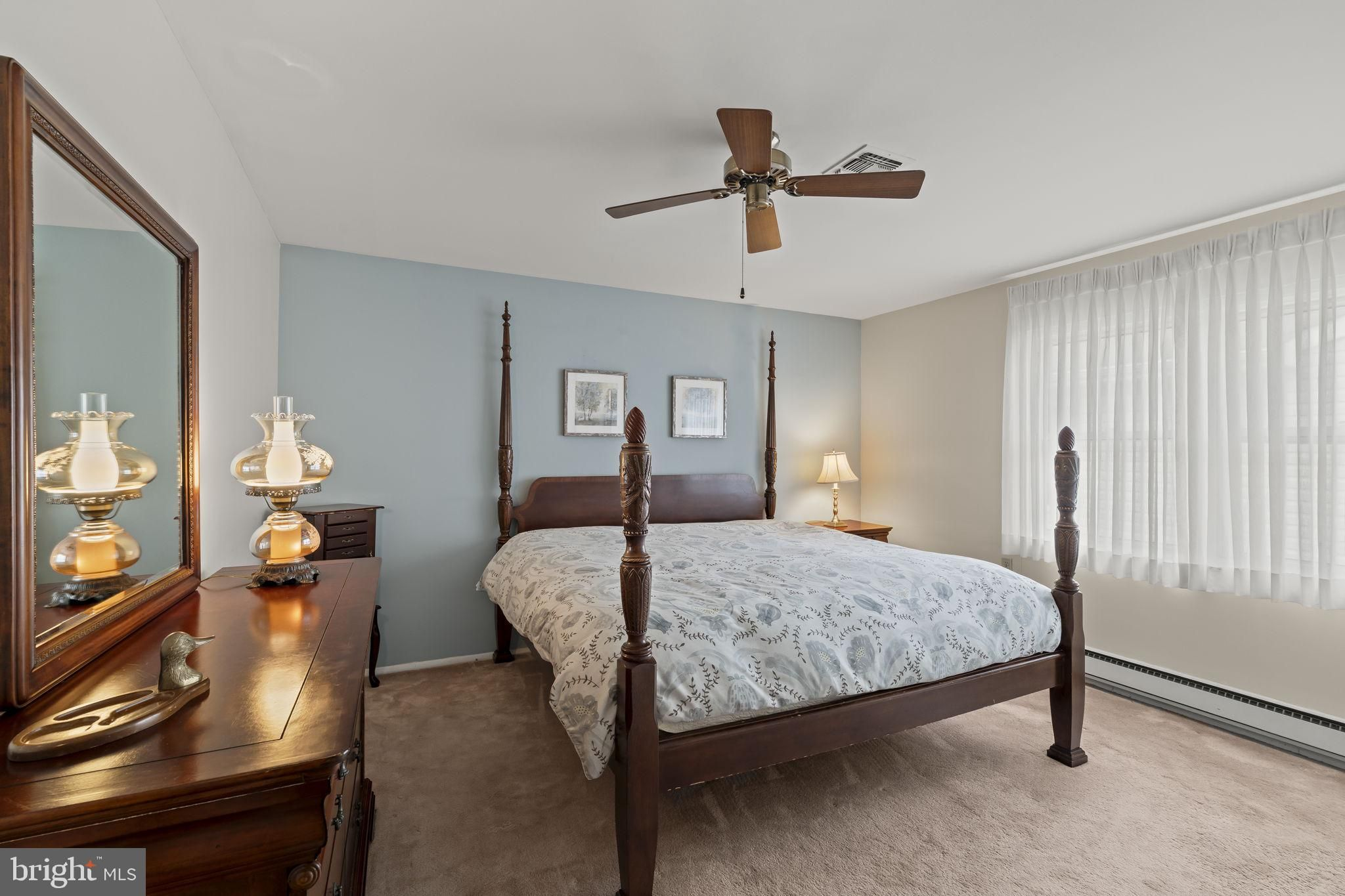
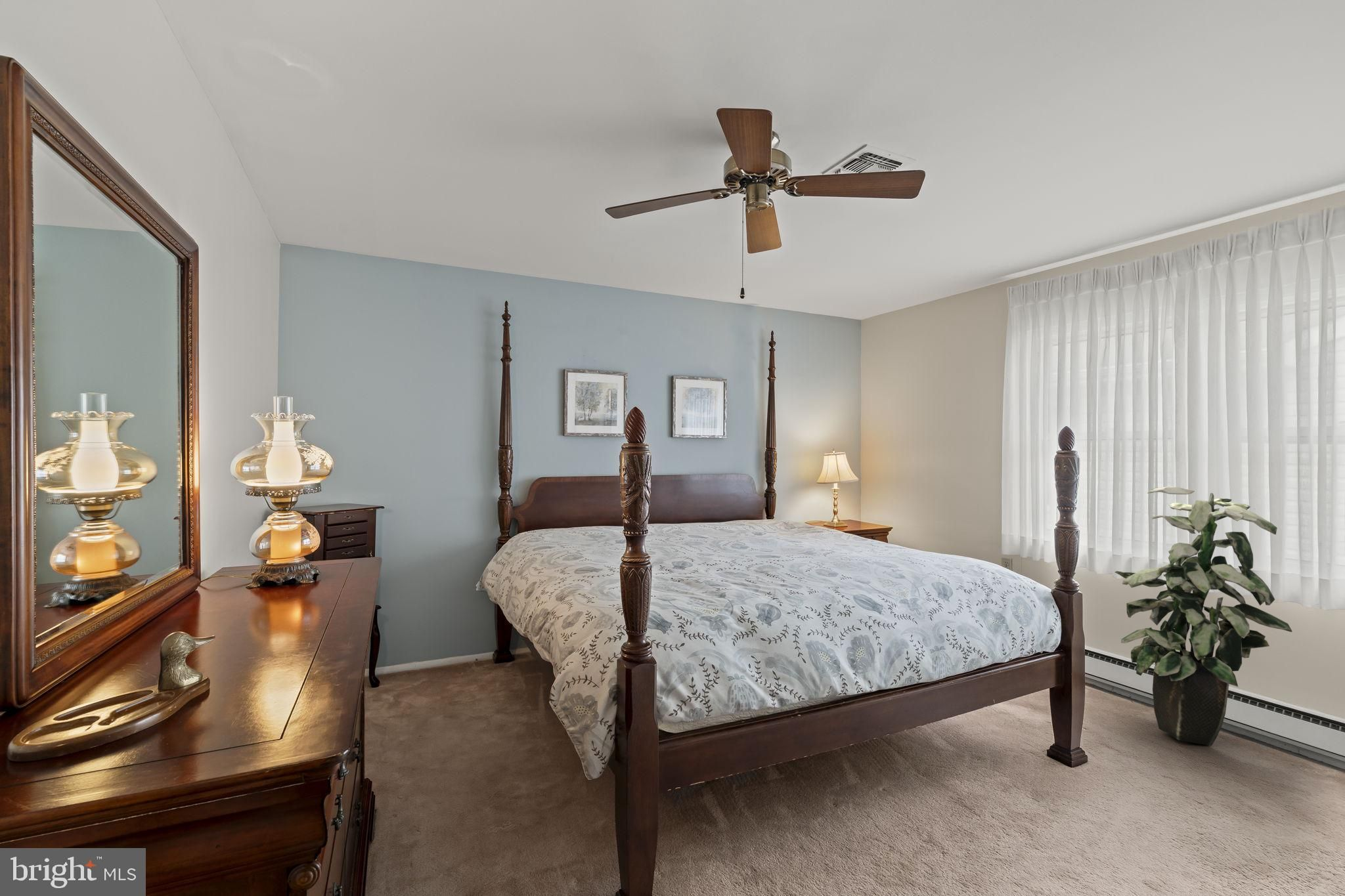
+ indoor plant [1114,486,1293,746]
